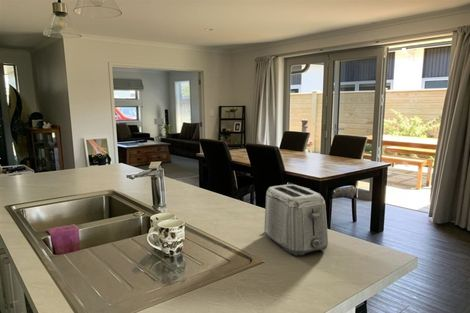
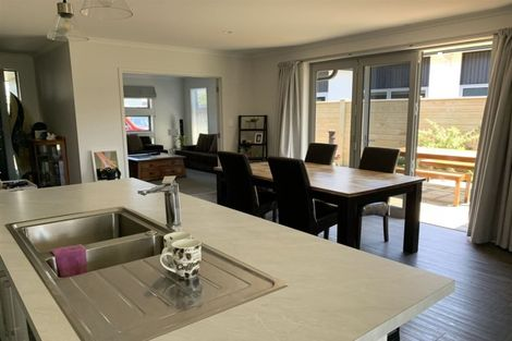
- toaster [263,183,329,257]
